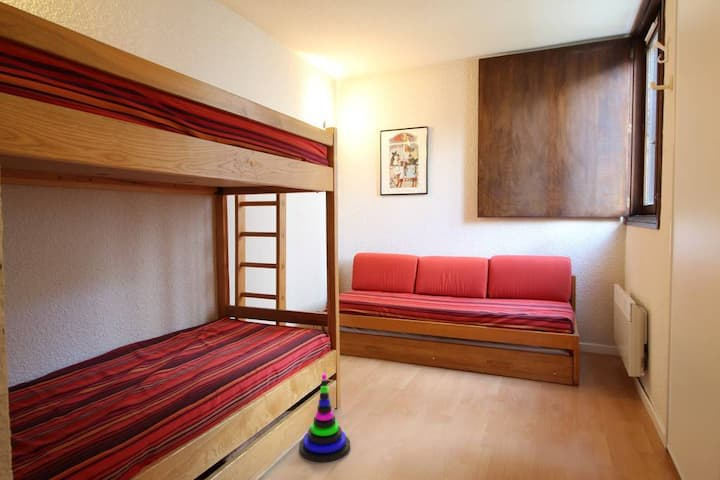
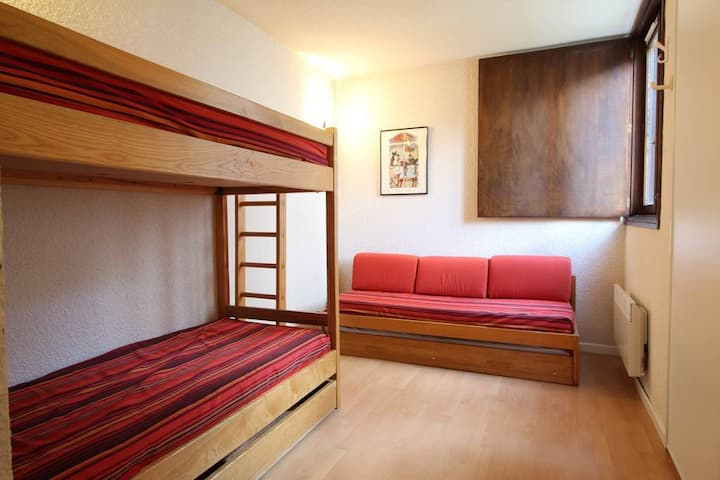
- stacking toy [298,373,351,463]
